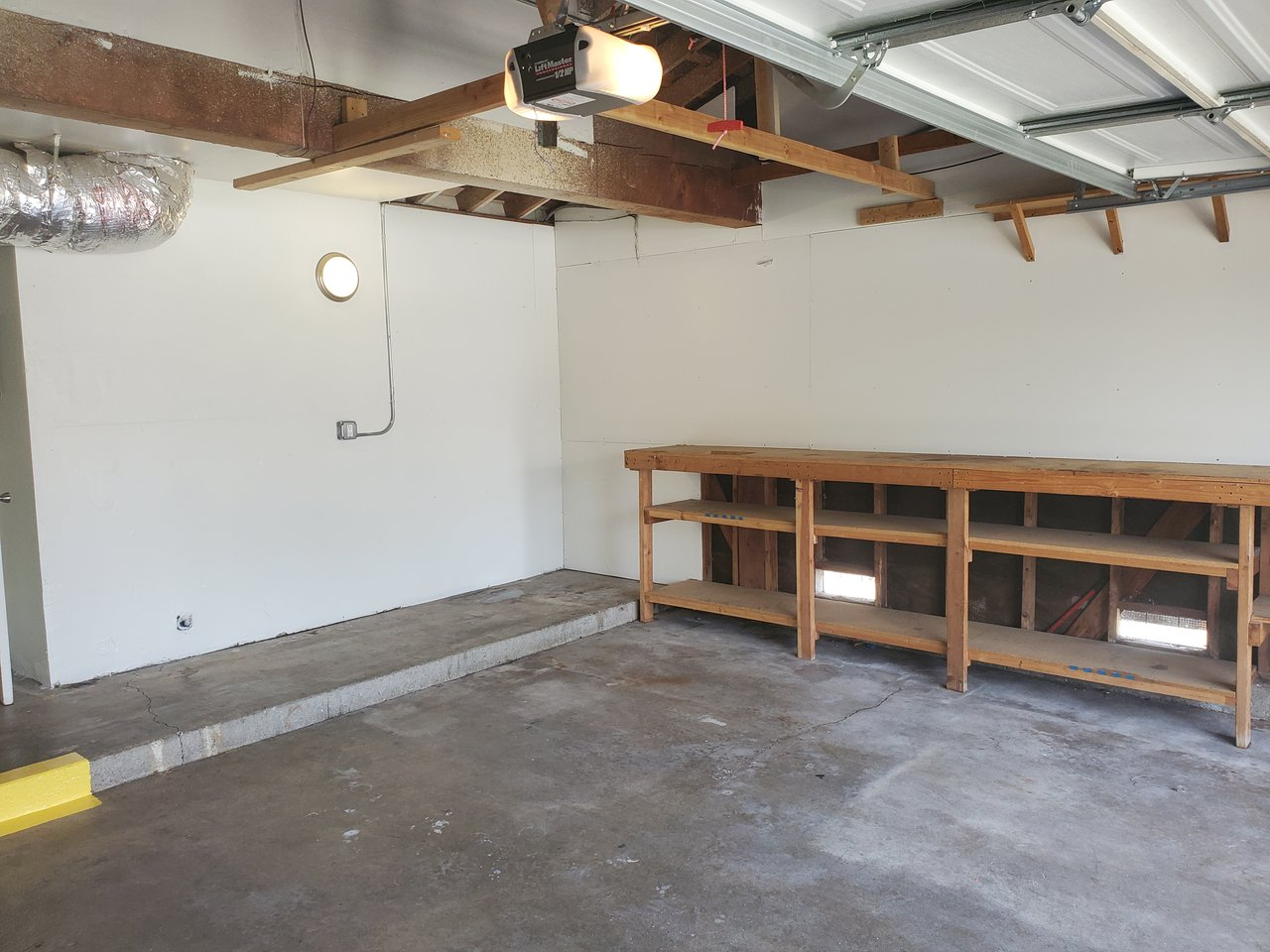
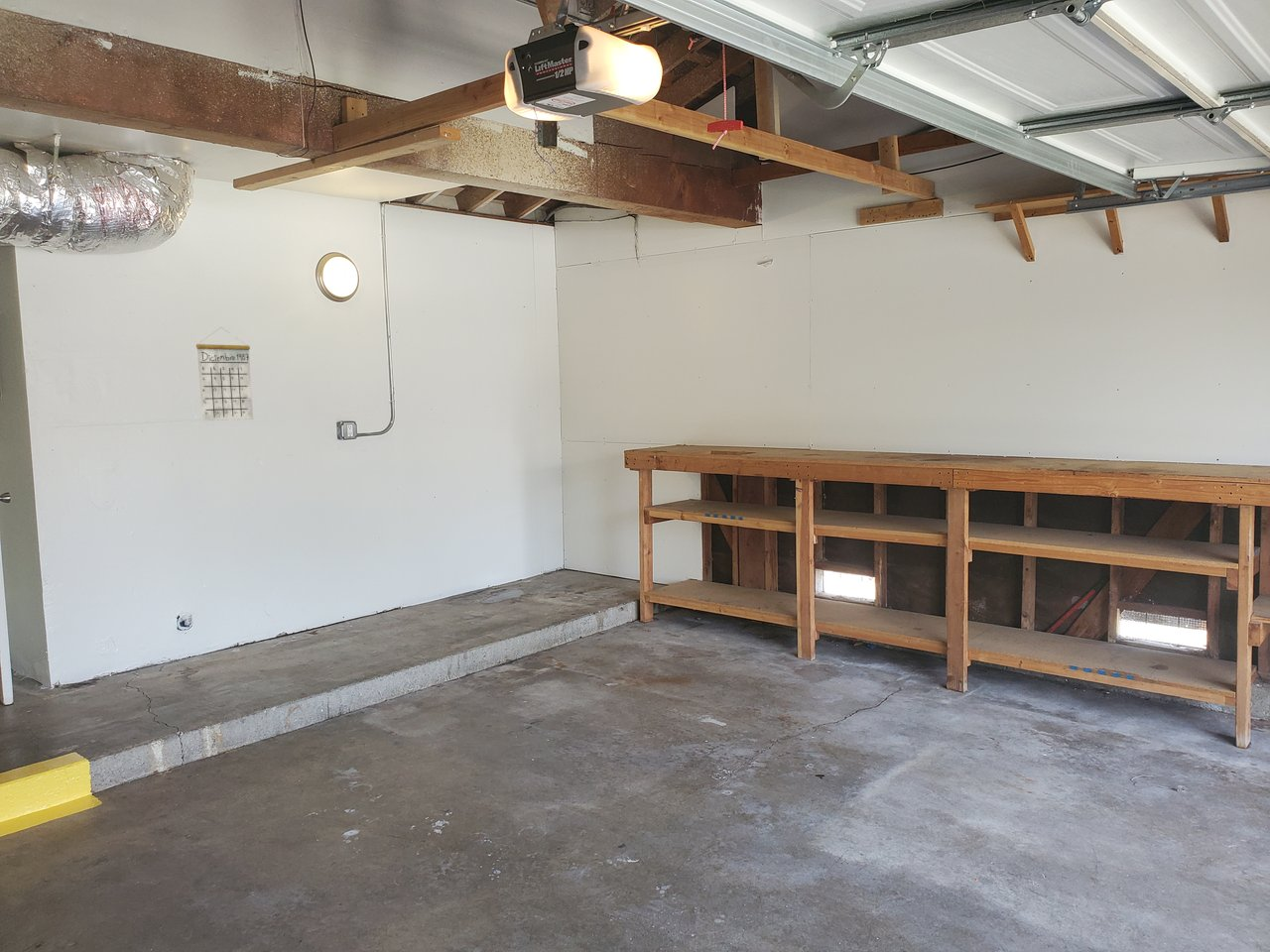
+ calendar [195,326,254,422]
